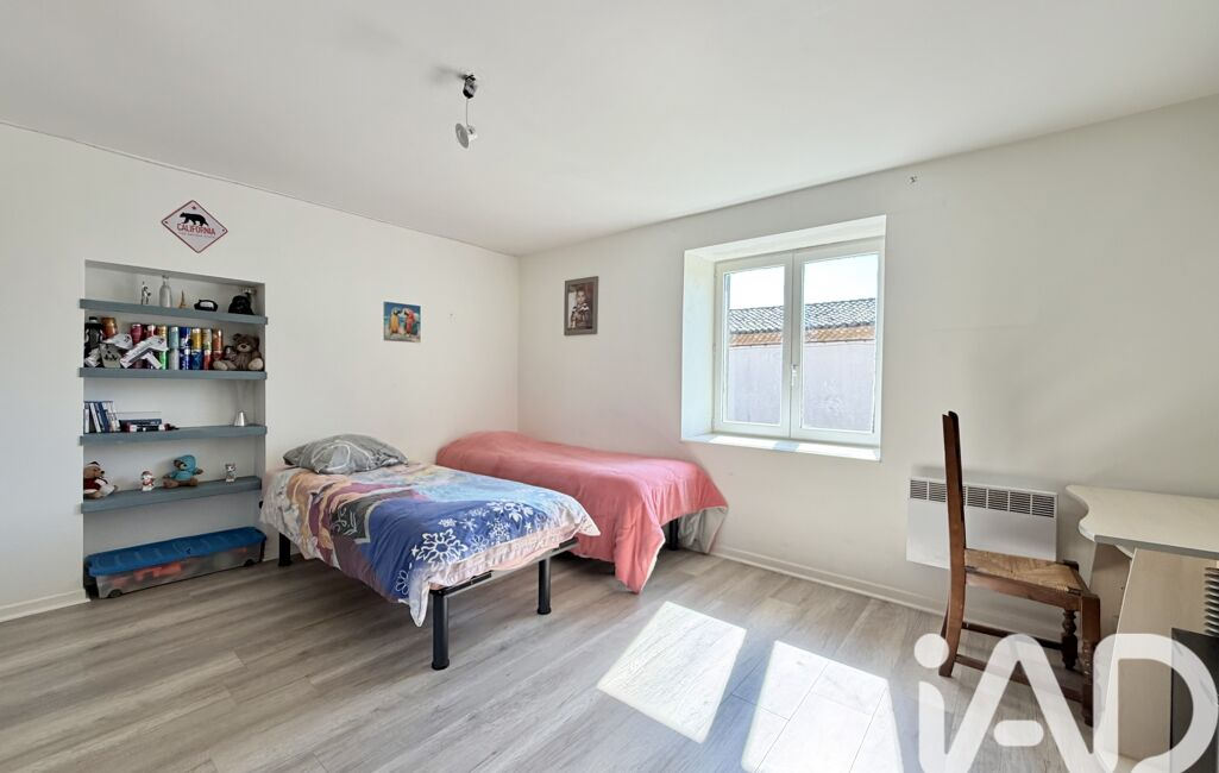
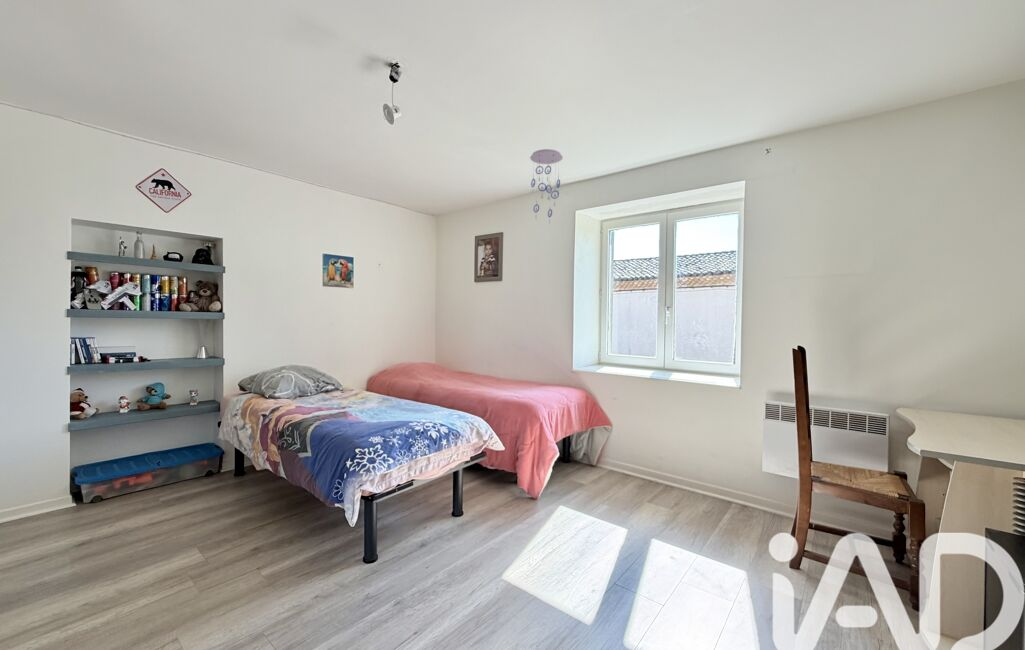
+ ceiling mobile [529,148,564,226]
